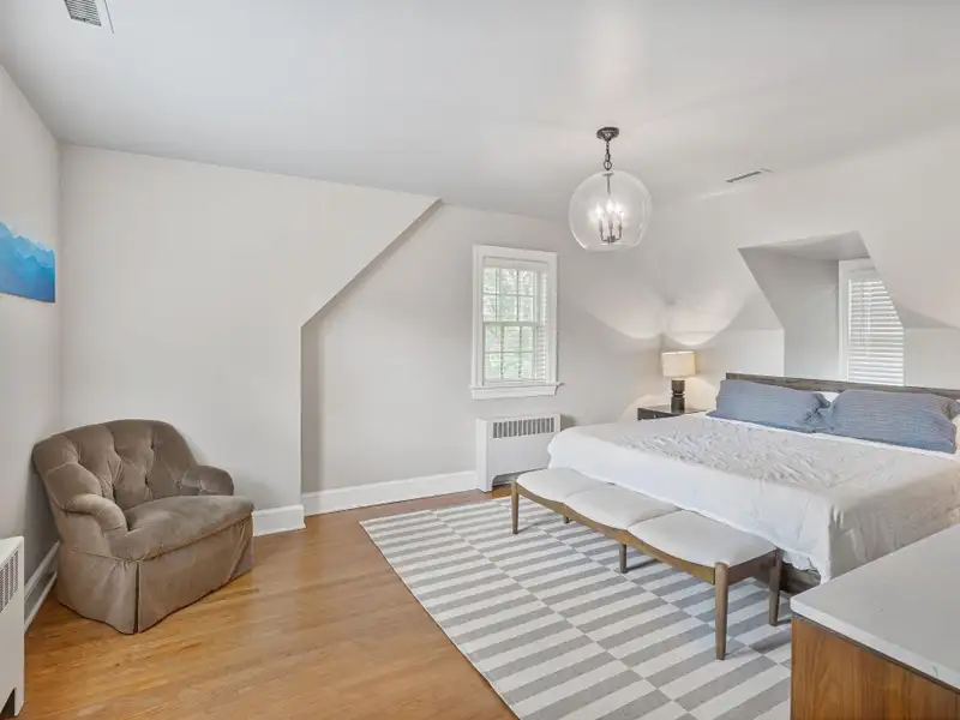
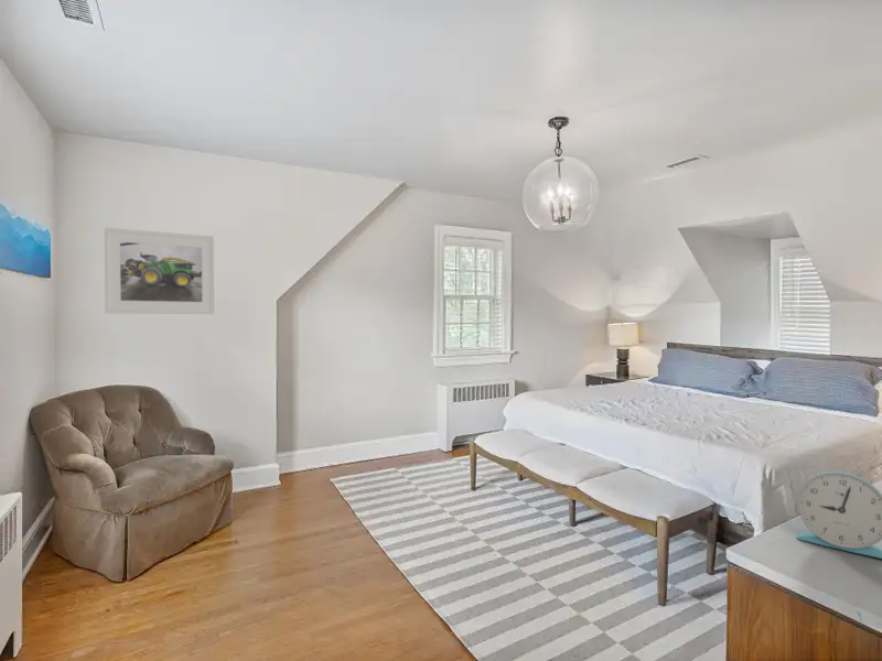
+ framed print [104,227,216,315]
+ alarm clock [795,470,882,560]
